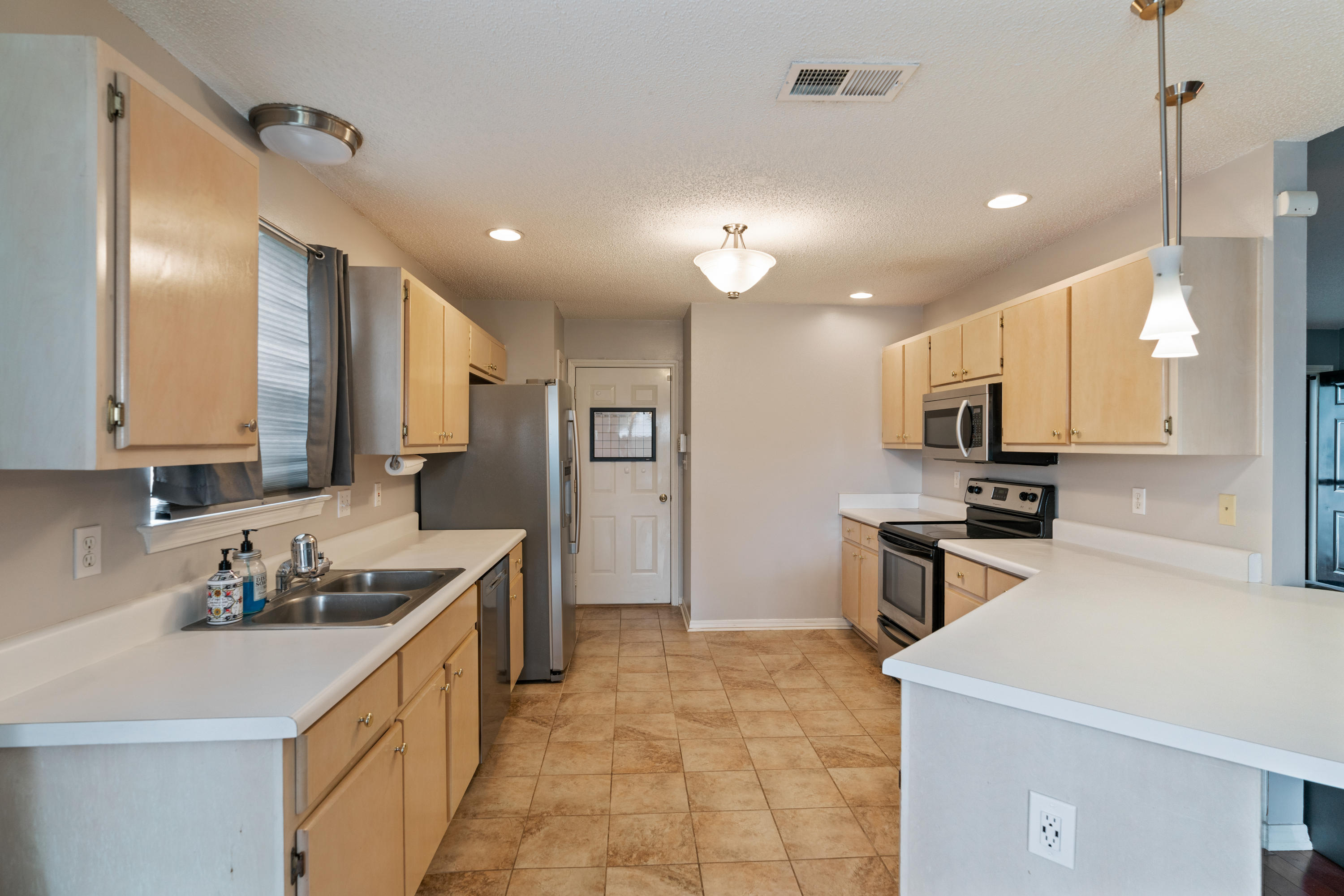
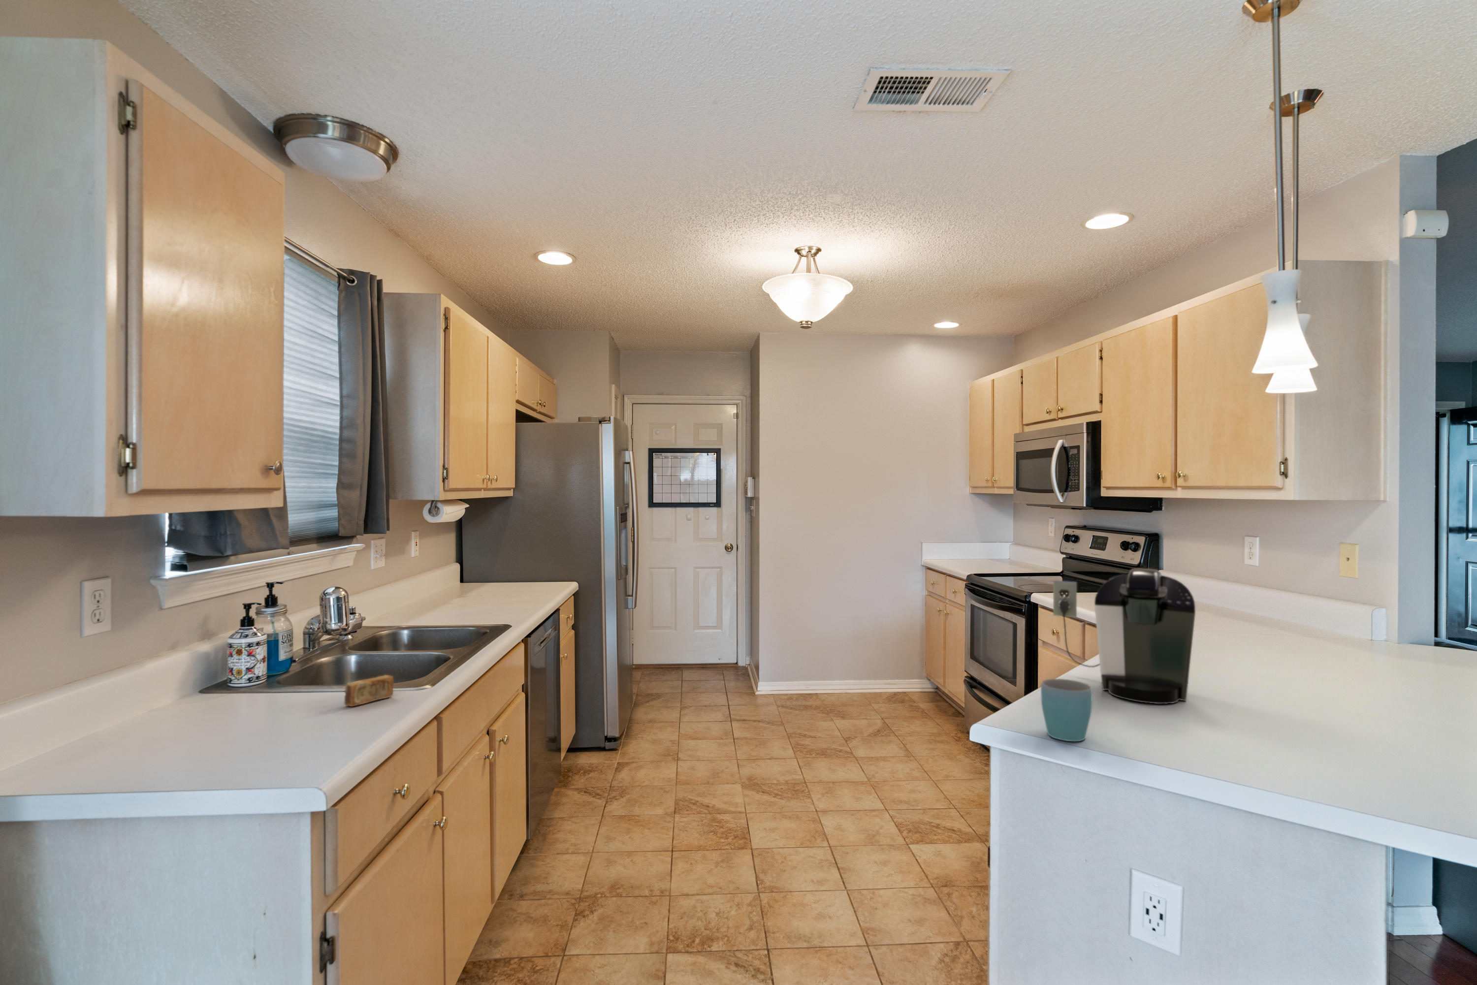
+ soap bar [344,674,395,707]
+ mug [1041,678,1093,742]
+ coffee maker [1053,568,1196,705]
